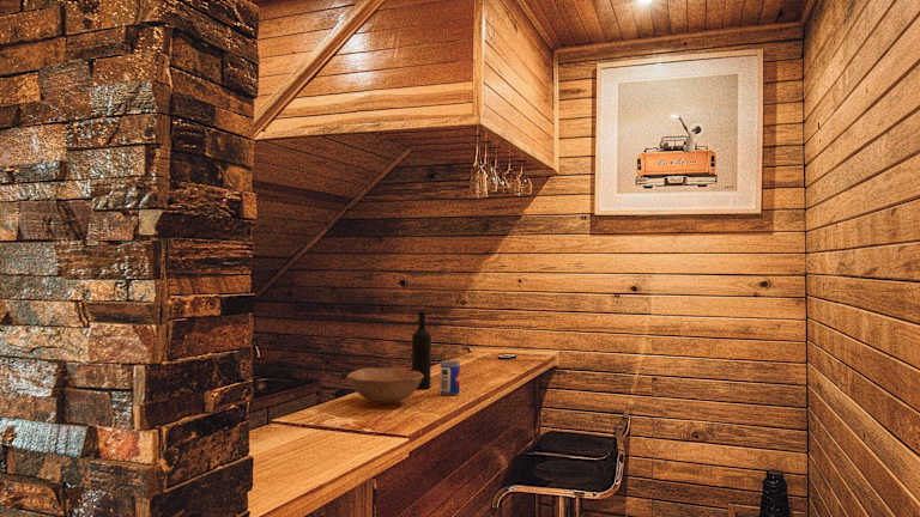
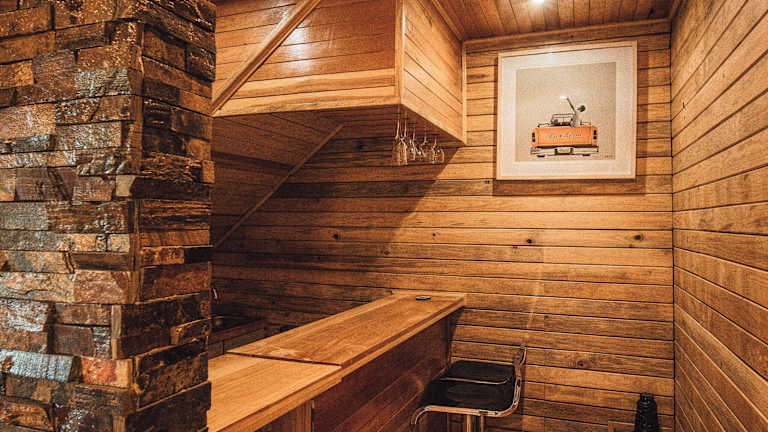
- beer can [440,359,461,396]
- wine bottle [411,310,432,390]
- bowl [346,366,424,405]
